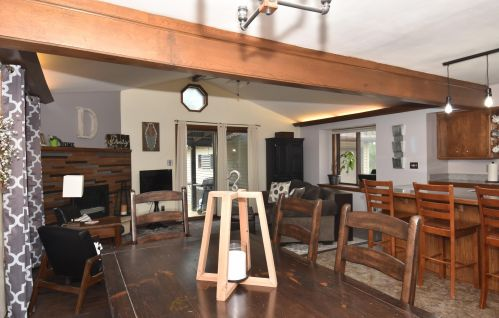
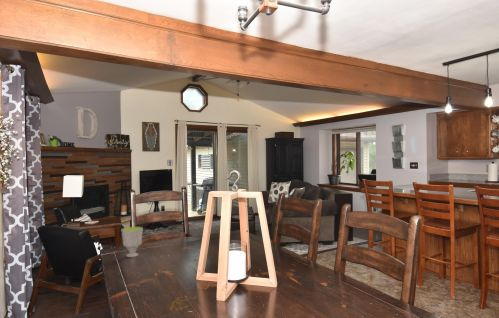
+ cup [121,226,144,258]
